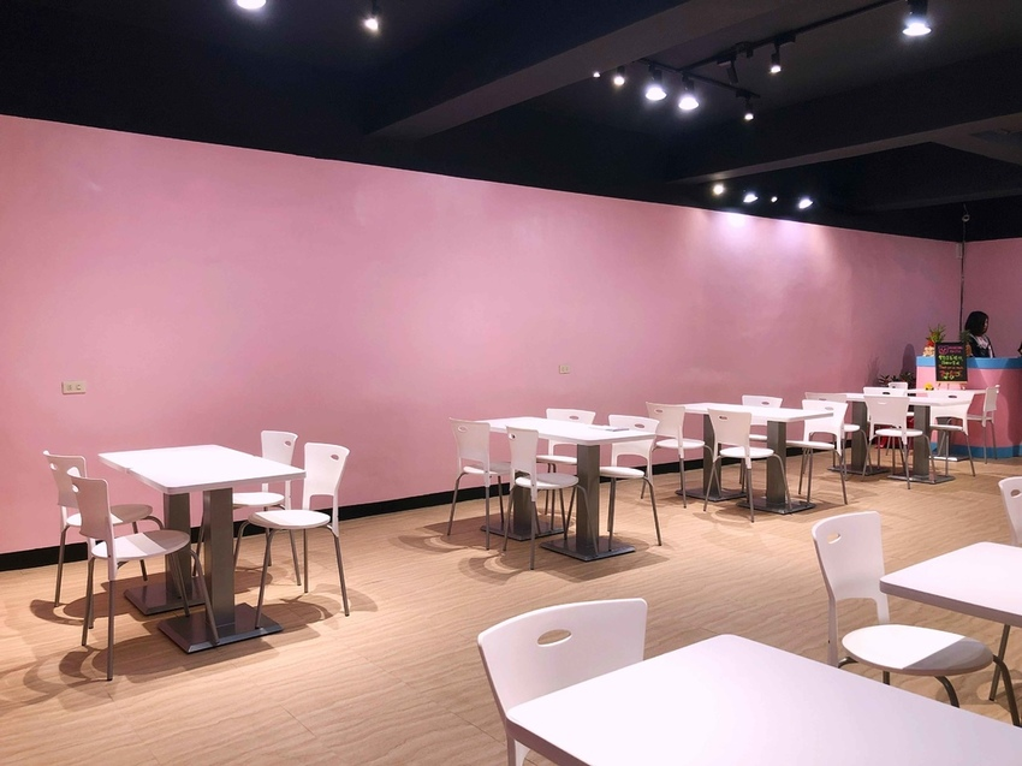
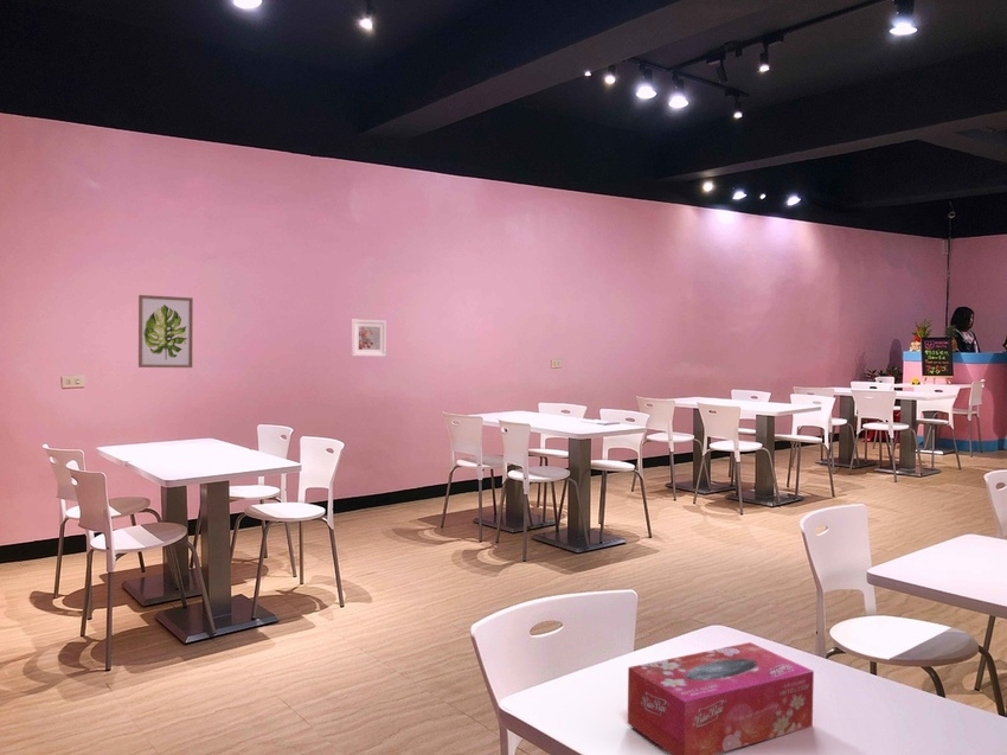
+ tissue box [627,641,815,755]
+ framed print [351,318,387,358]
+ wall art [137,294,194,369]
